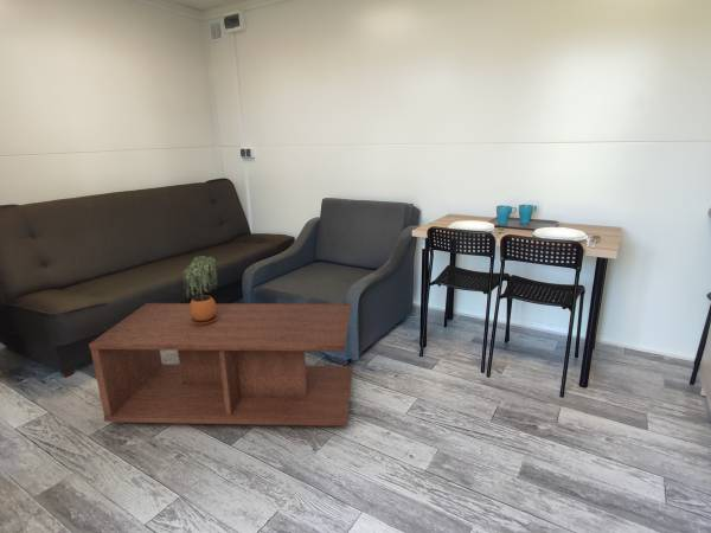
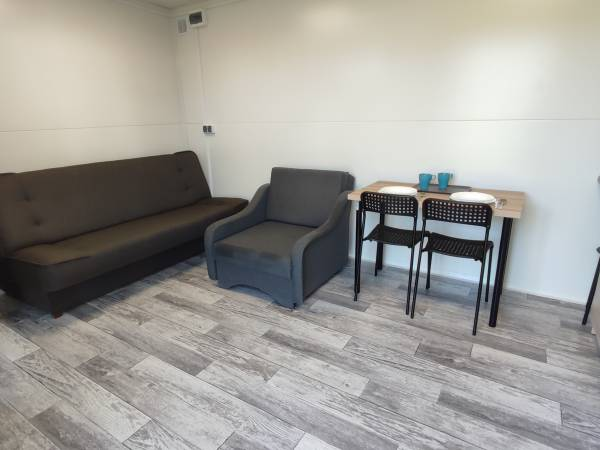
- potted plant [182,255,219,325]
- coffee table [88,302,354,428]
